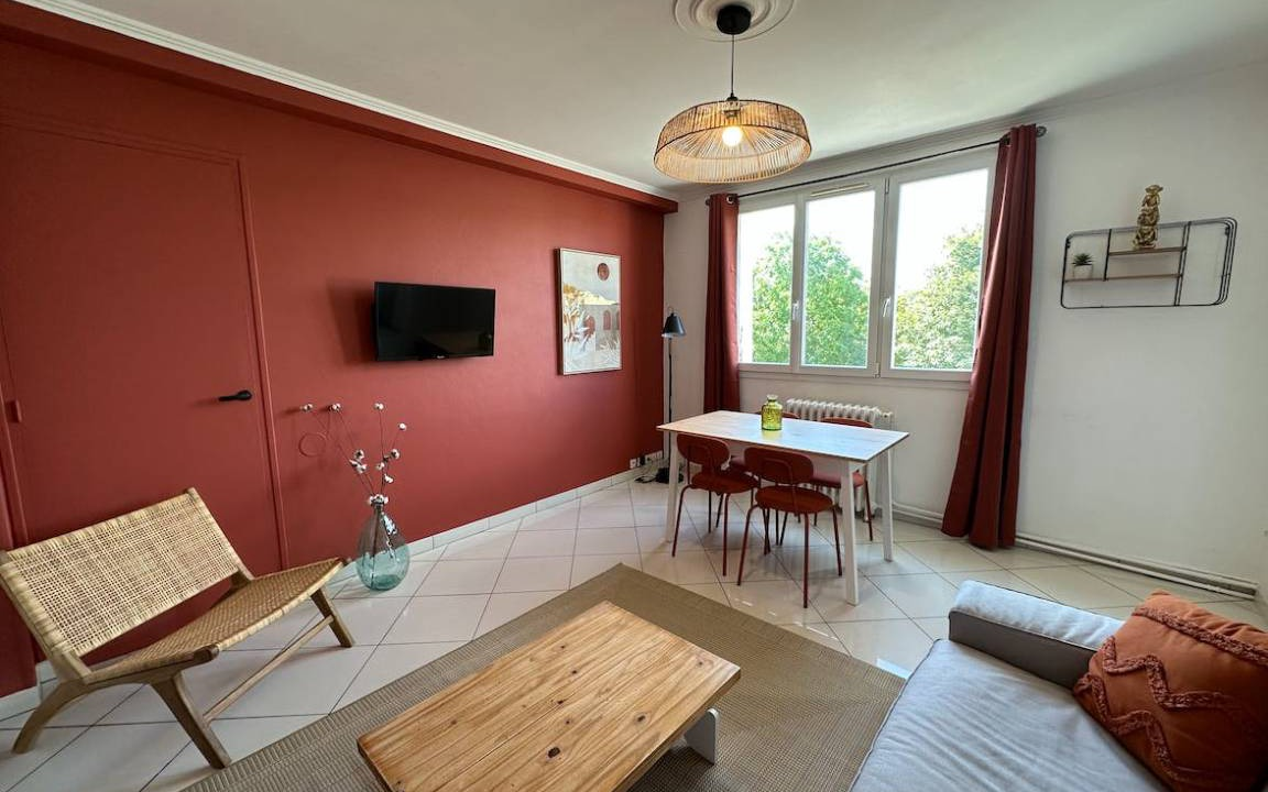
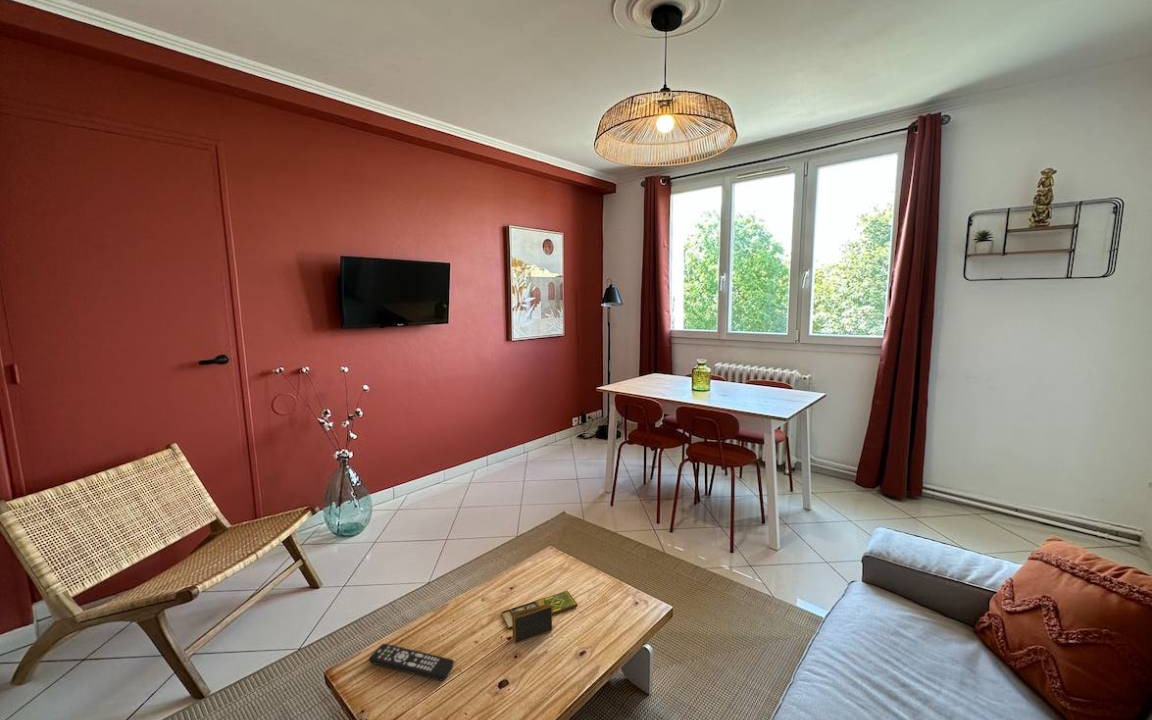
+ board game [500,590,579,645]
+ remote control [368,643,455,682]
